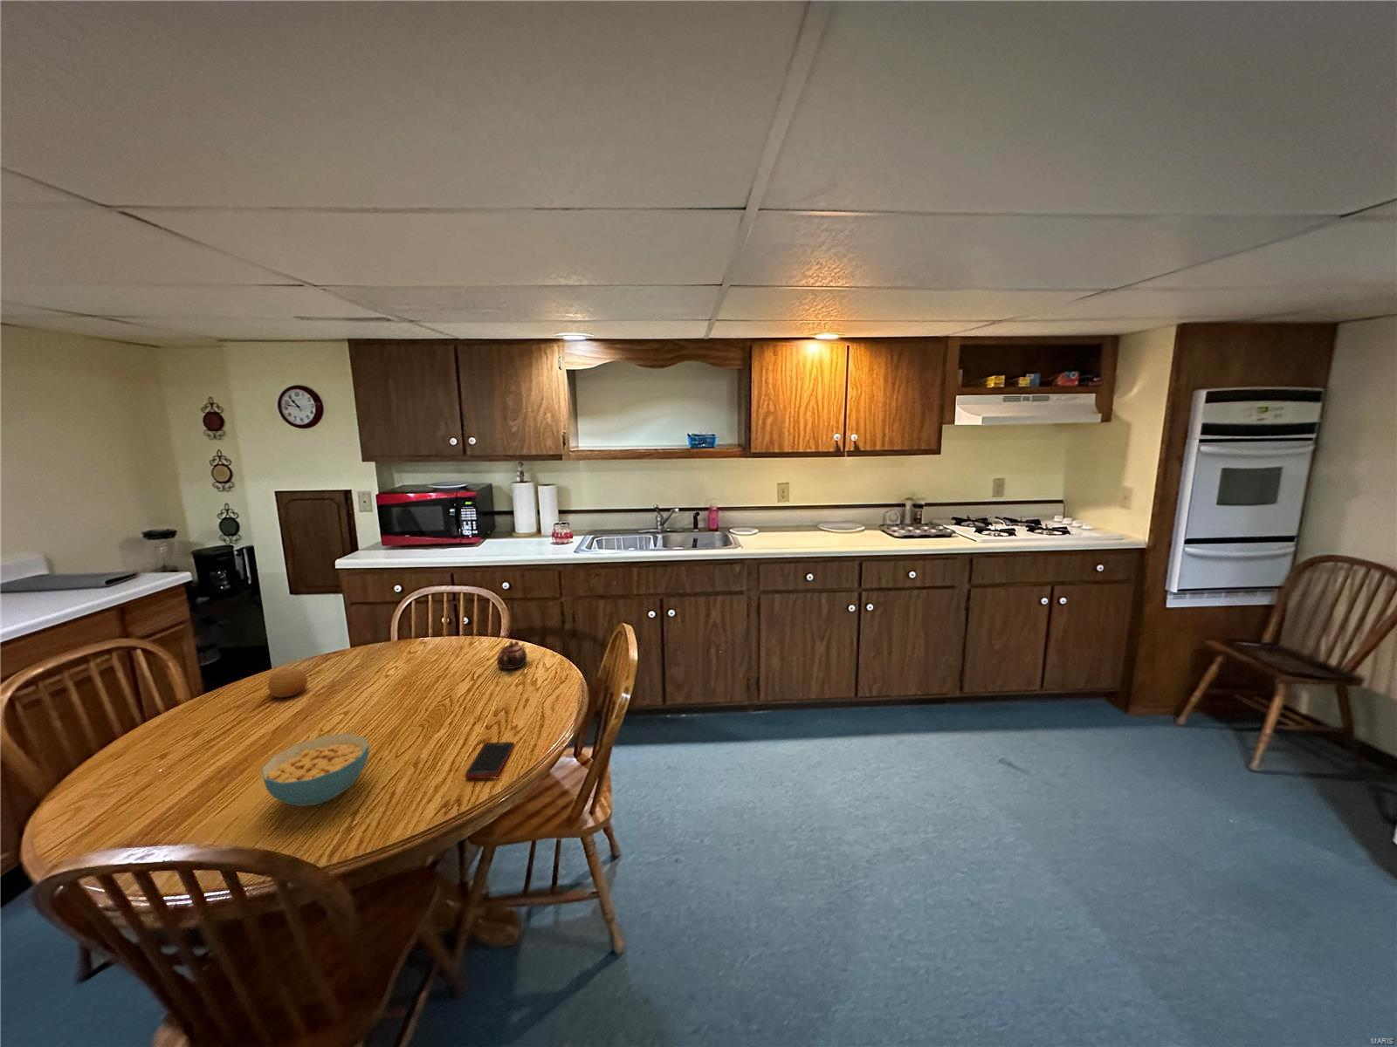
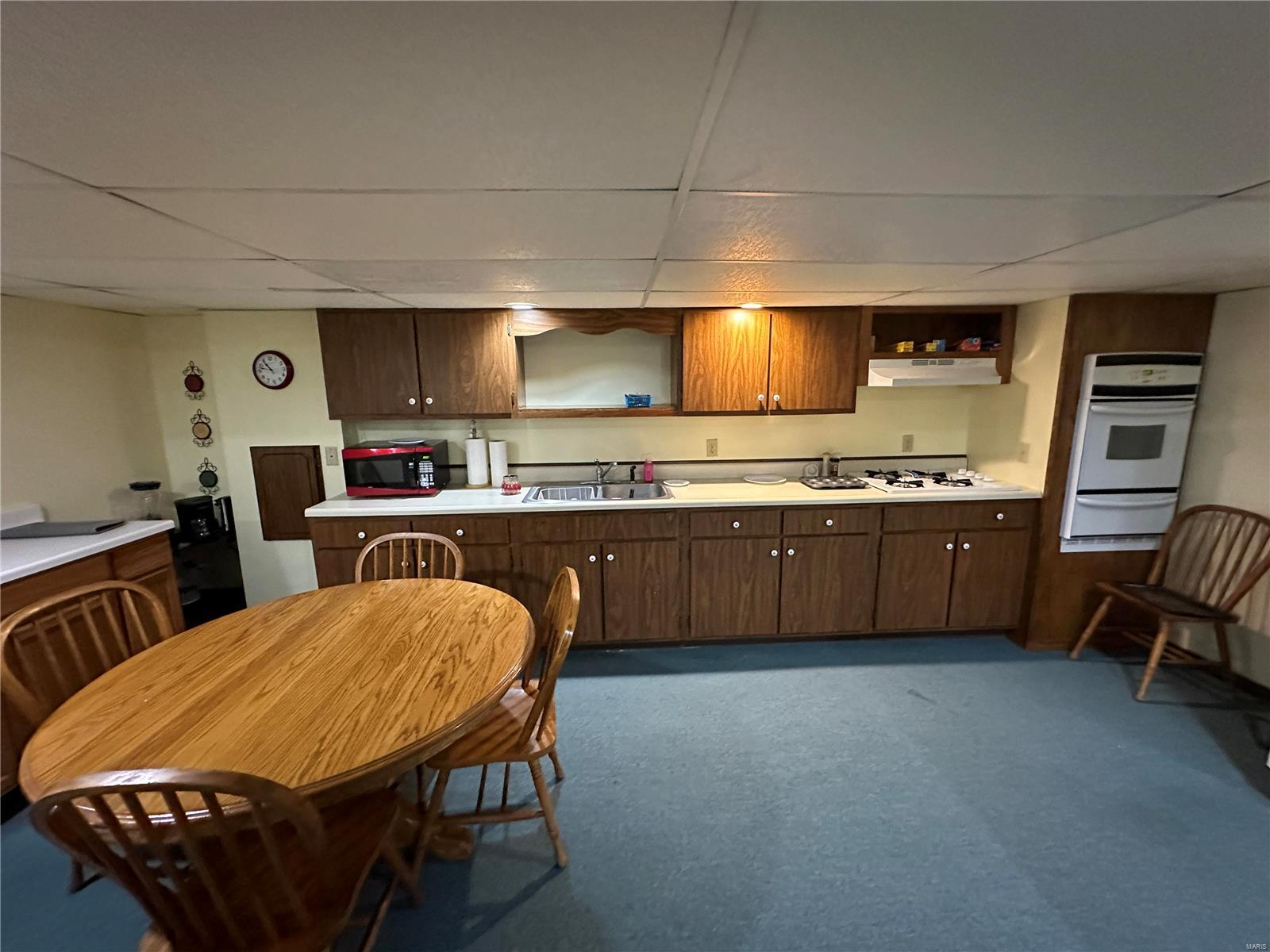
- cereal bowl [261,732,371,807]
- teapot [496,640,528,670]
- cell phone [464,741,515,779]
- fruit [267,668,308,698]
